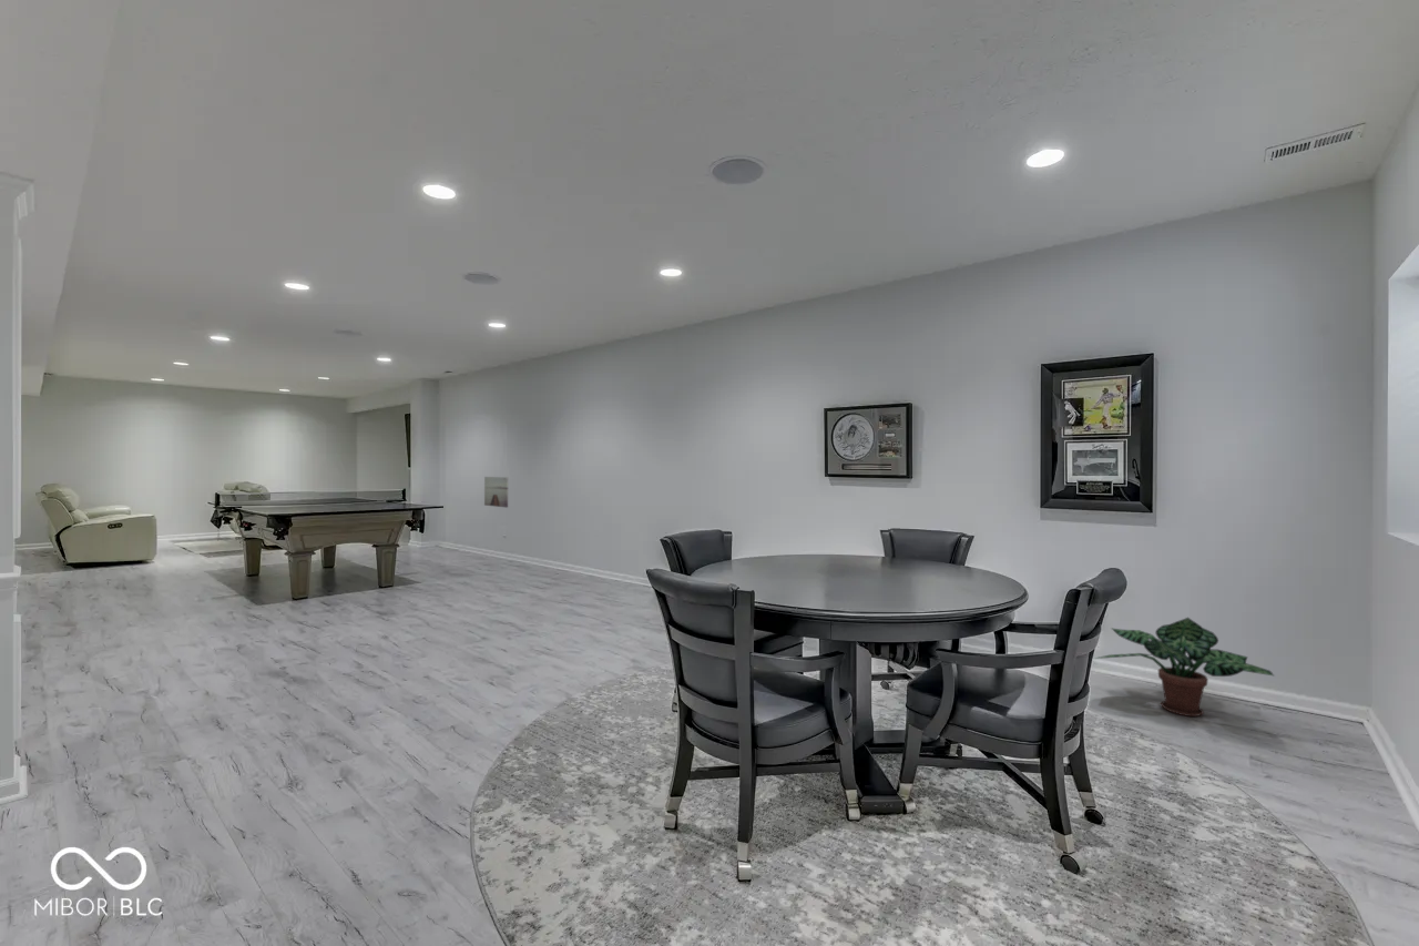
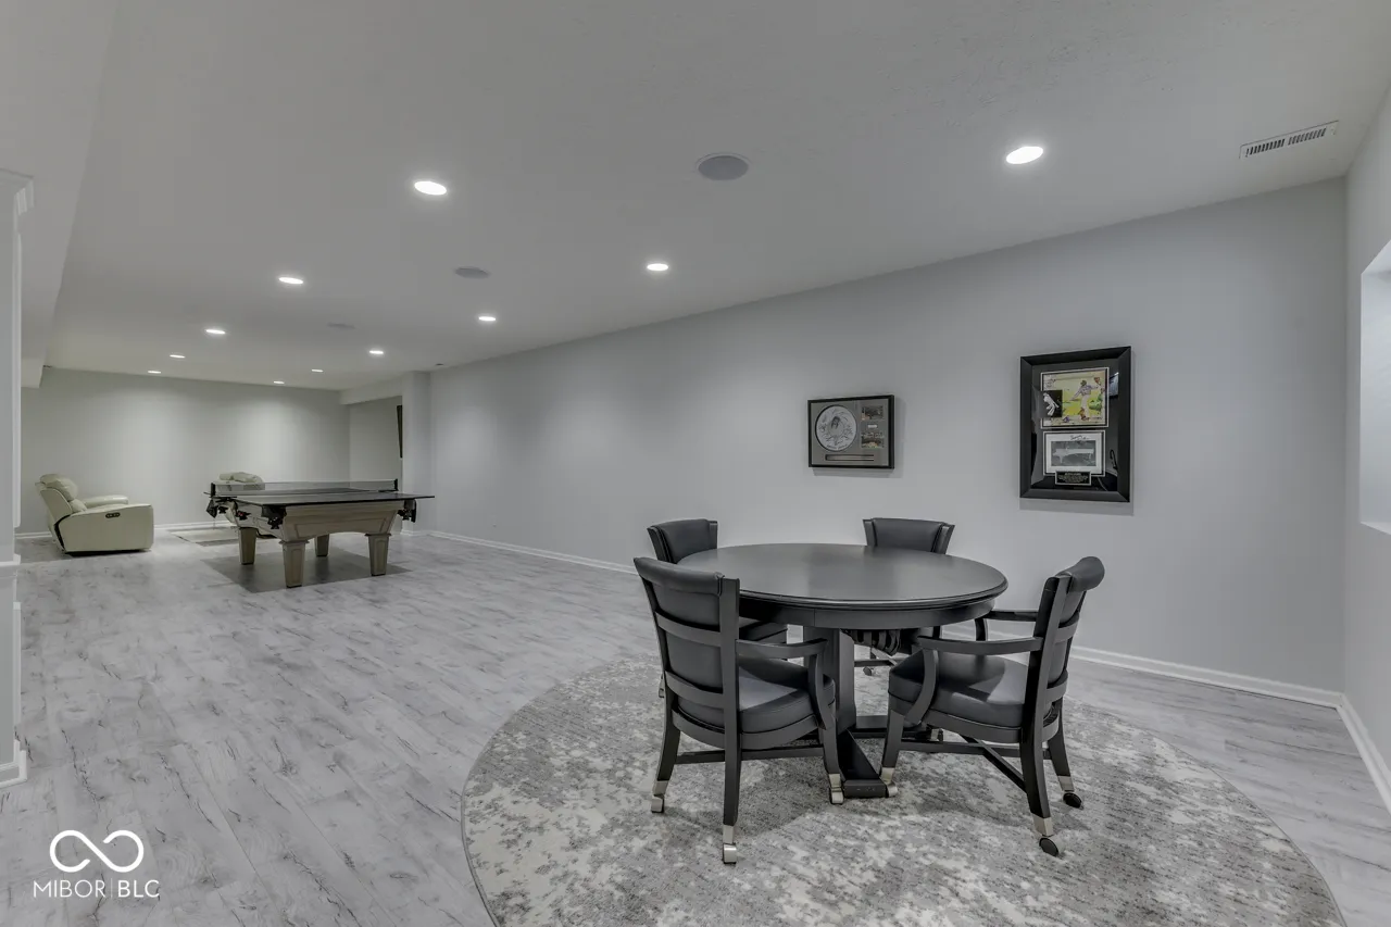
- wall art [483,476,509,509]
- potted plant [1093,617,1276,718]
